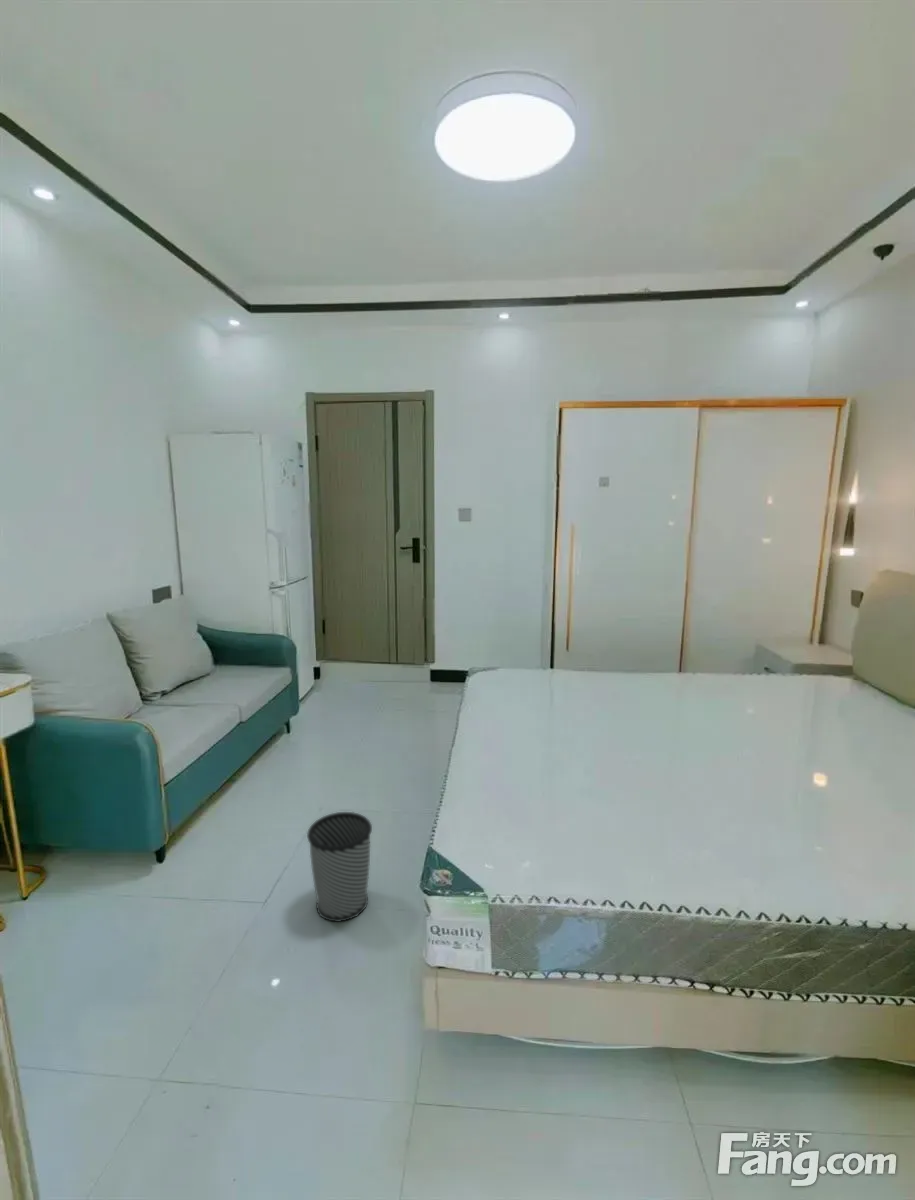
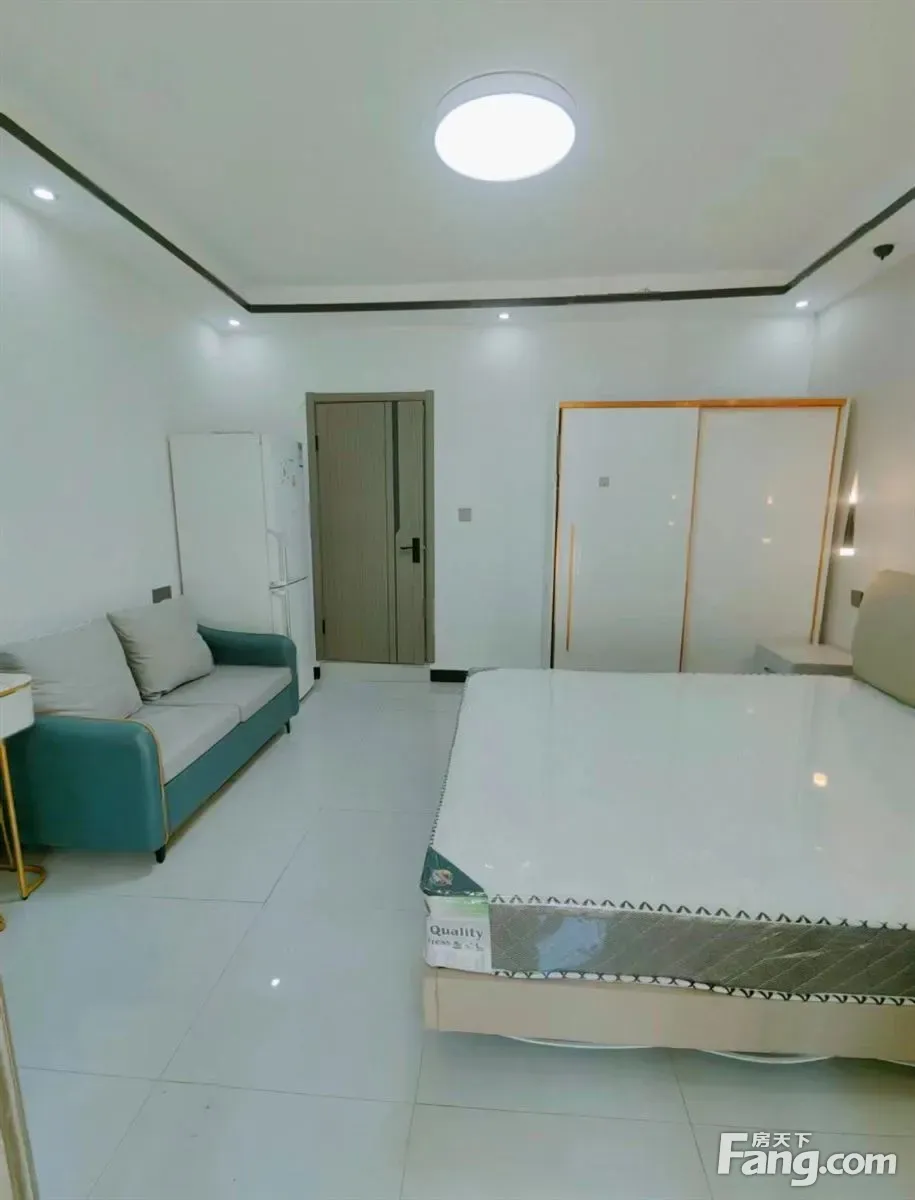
- wastebasket [306,811,373,923]
